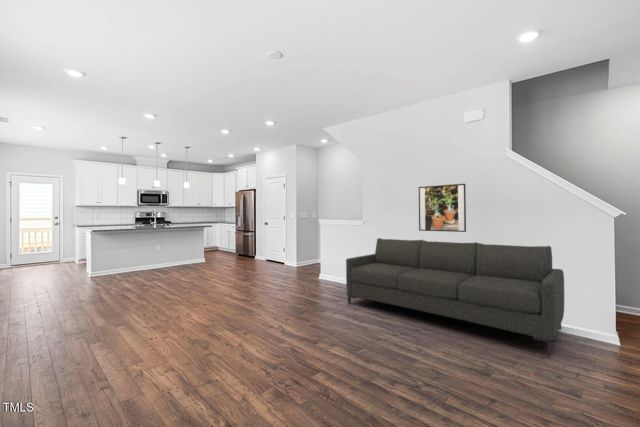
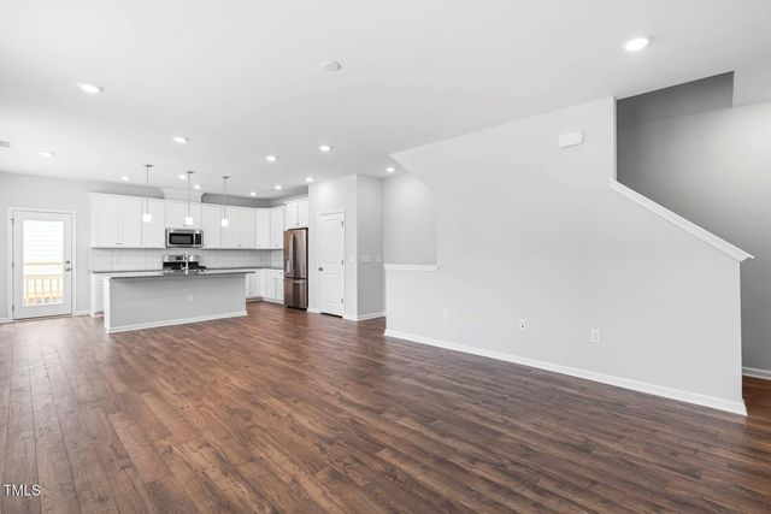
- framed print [418,183,467,233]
- sofa [345,237,565,357]
